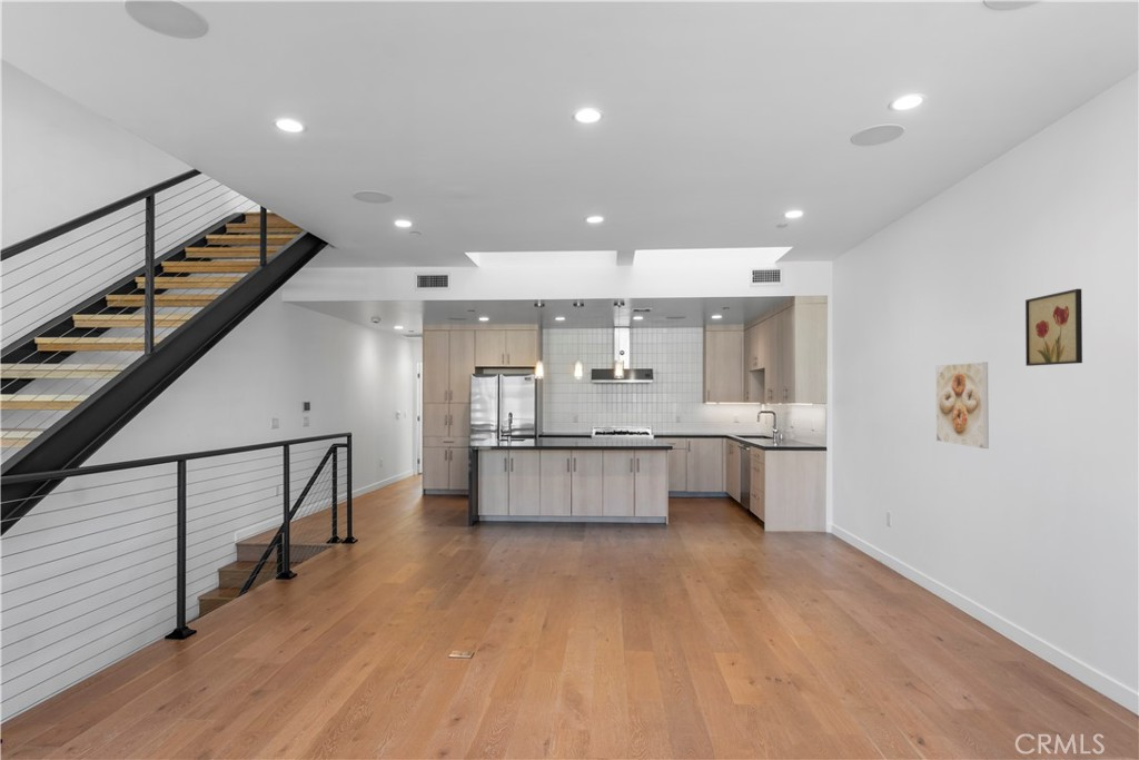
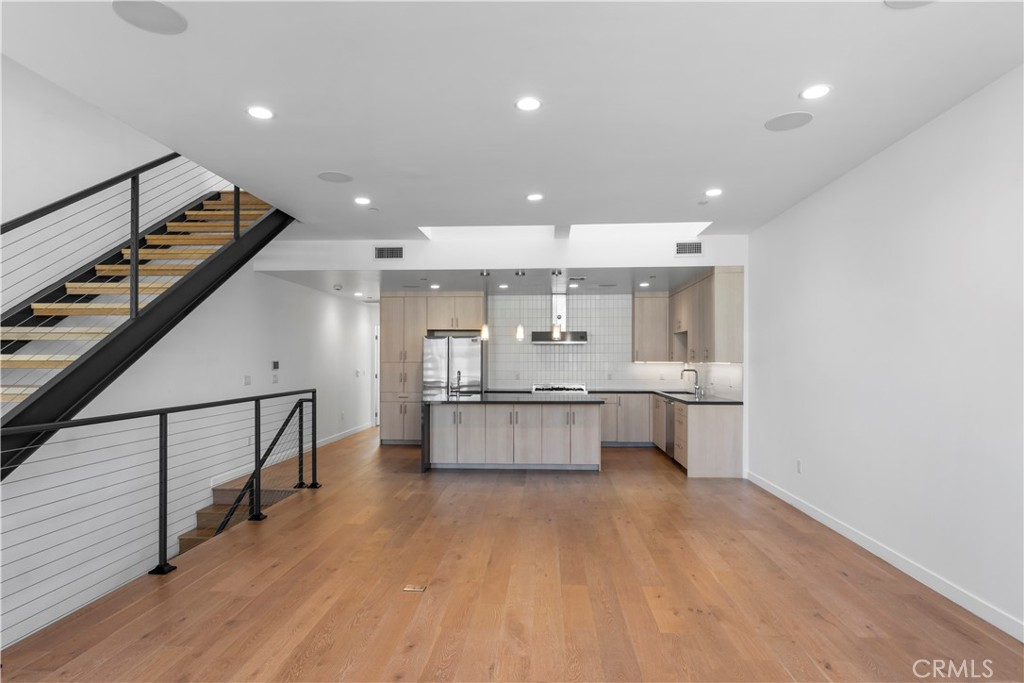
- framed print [935,362,990,450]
- wall art [1024,288,1083,367]
